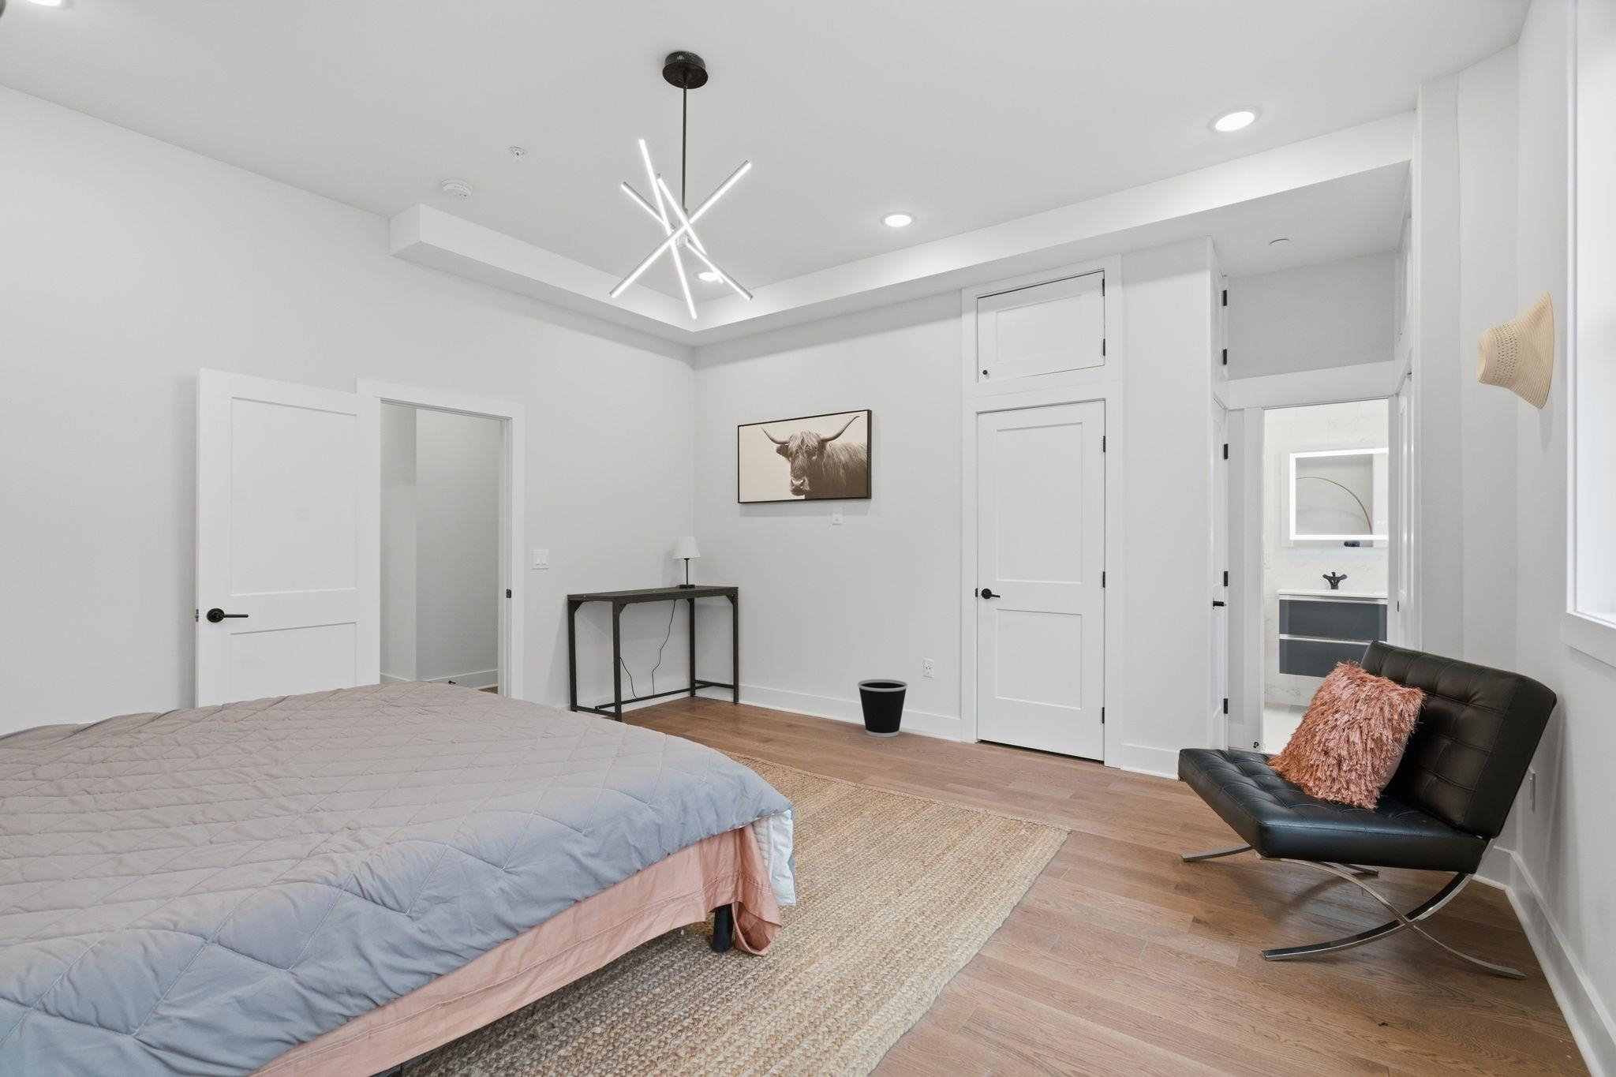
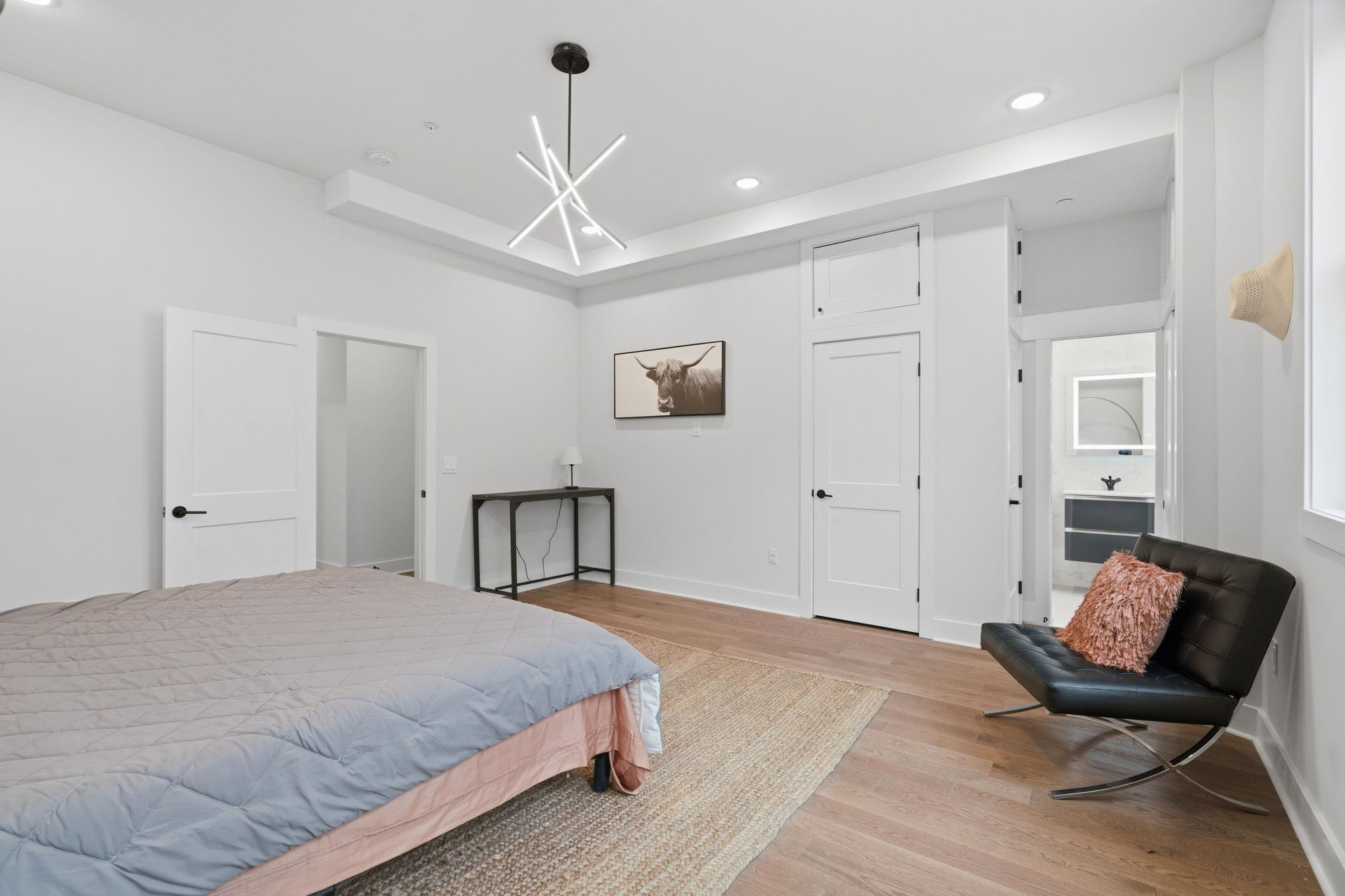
- wastebasket [857,679,908,738]
